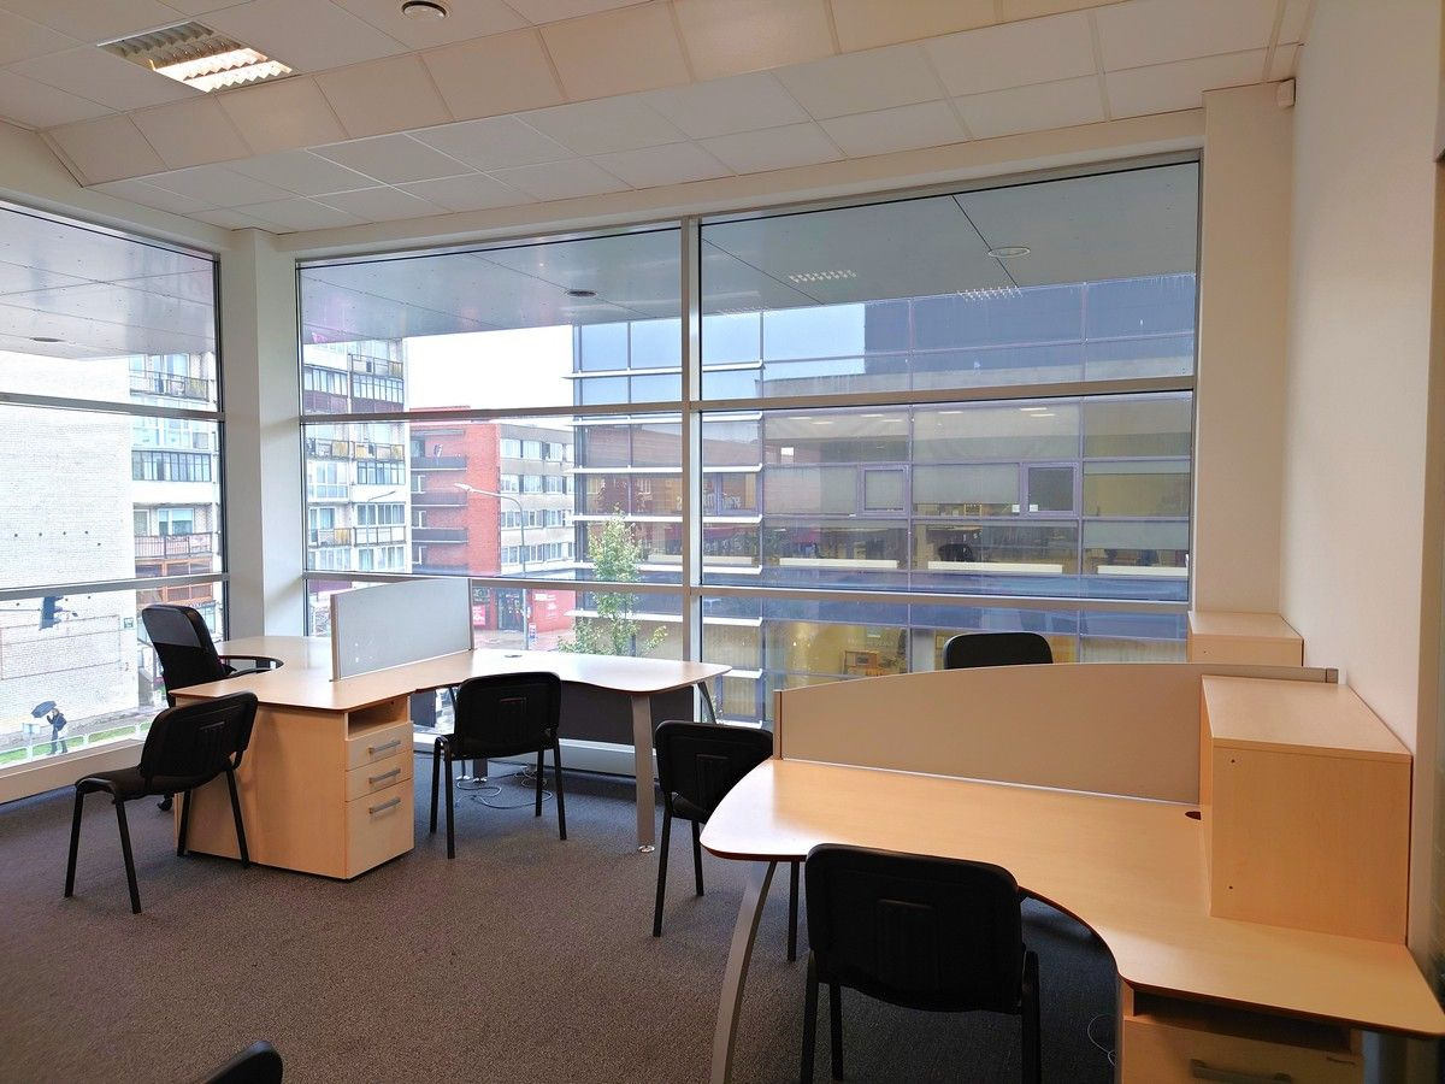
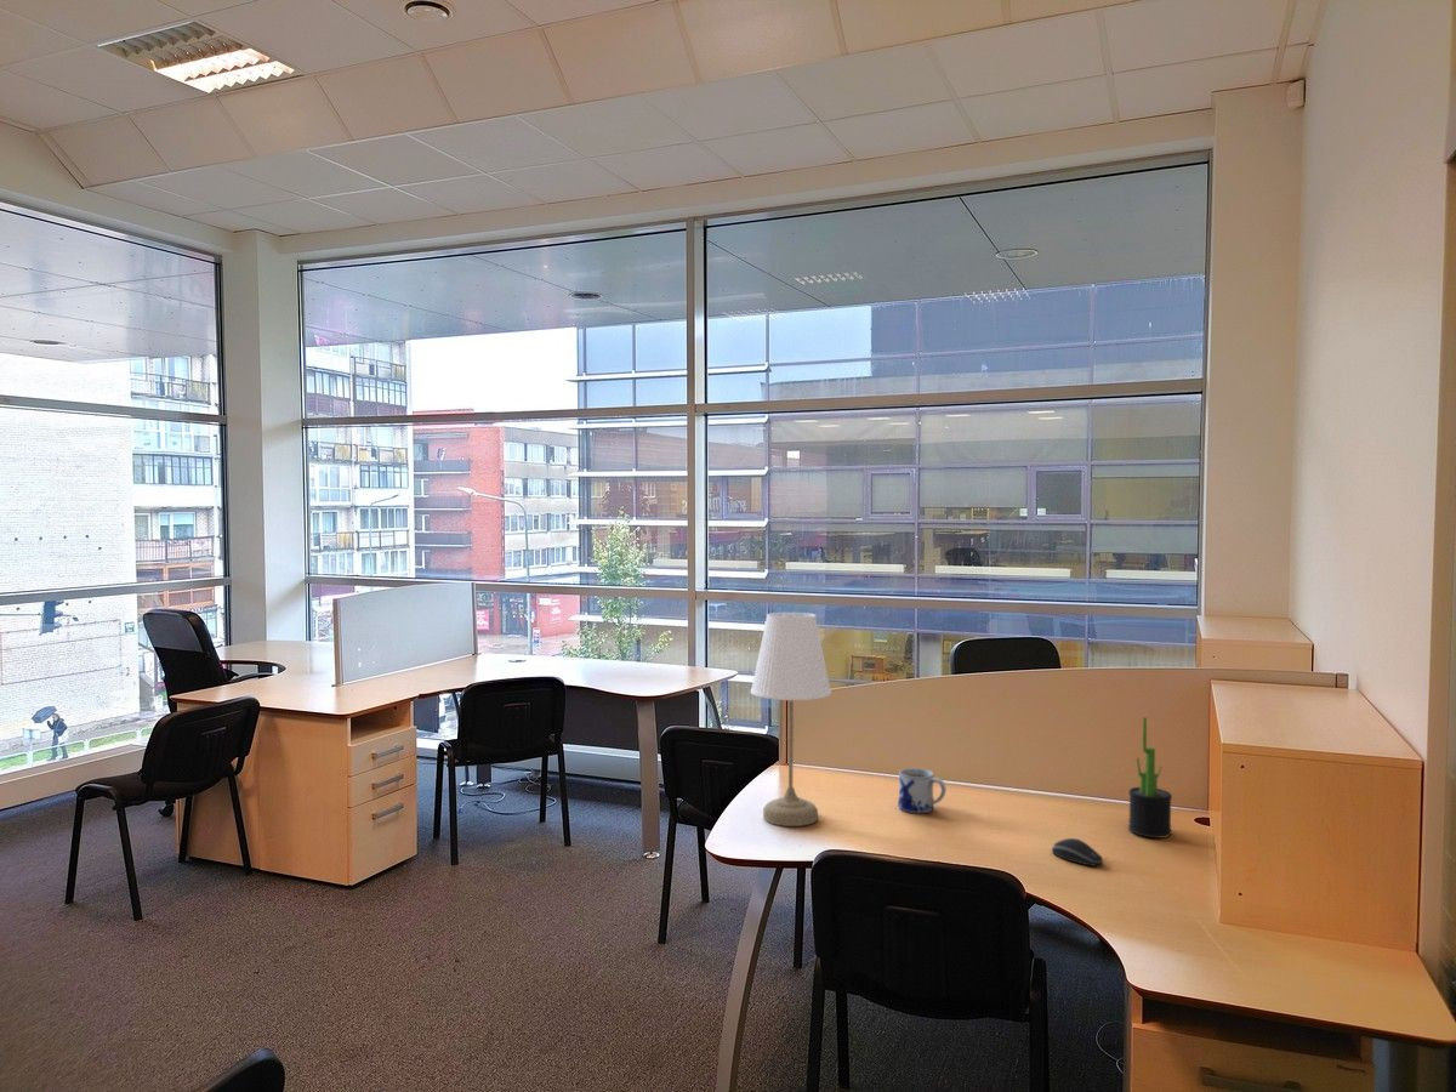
+ decorative plant [1127,716,1173,840]
+ computer mouse [1051,837,1104,868]
+ desk lamp [750,612,832,827]
+ mug [897,767,948,814]
